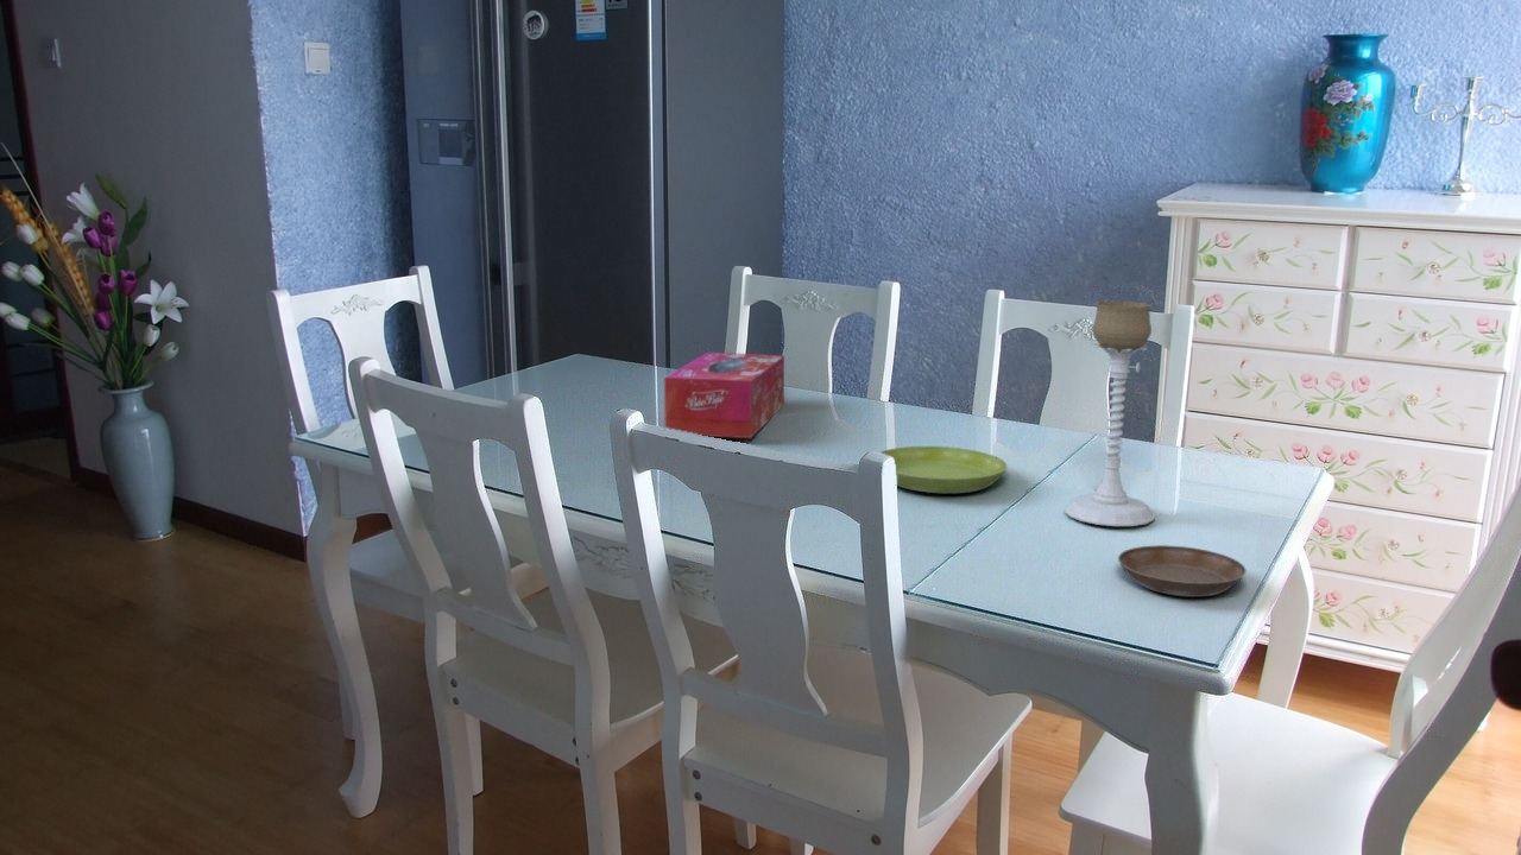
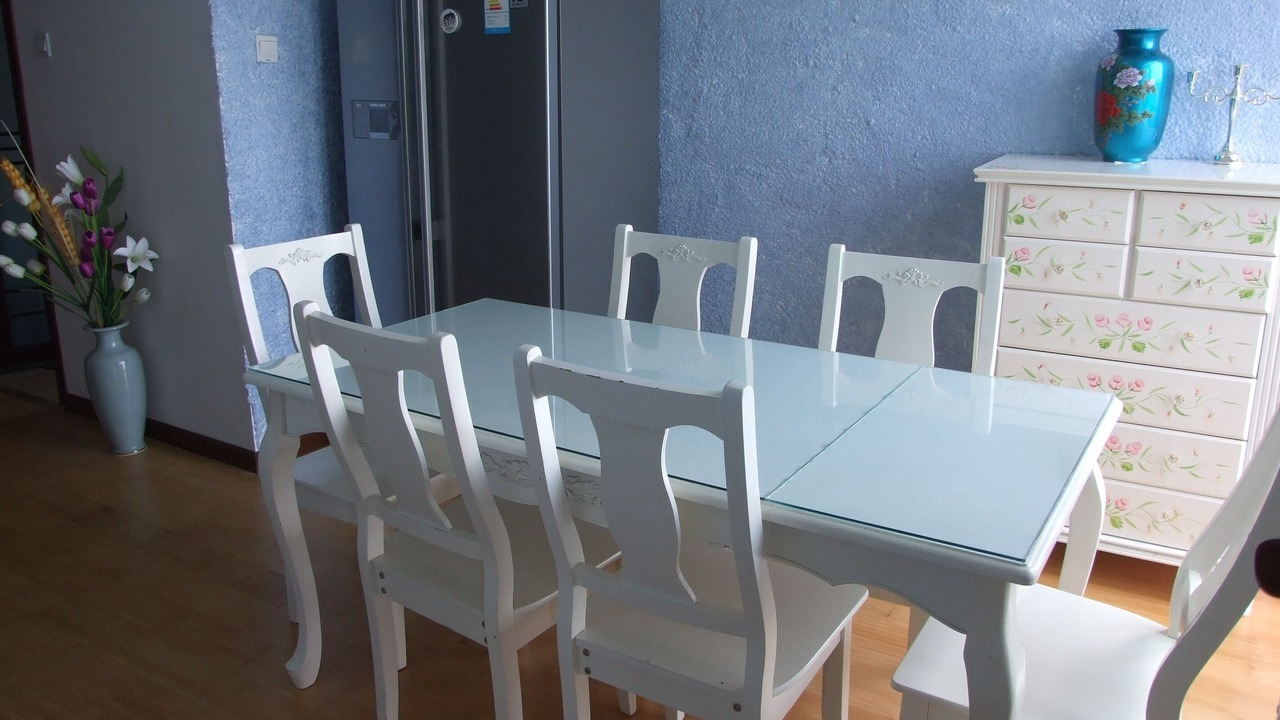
- tissue box [663,352,785,439]
- saucer [879,445,1009,494]
- candle holder [1064,299,1156,527]
- saucer [1117,544,1248,598]
